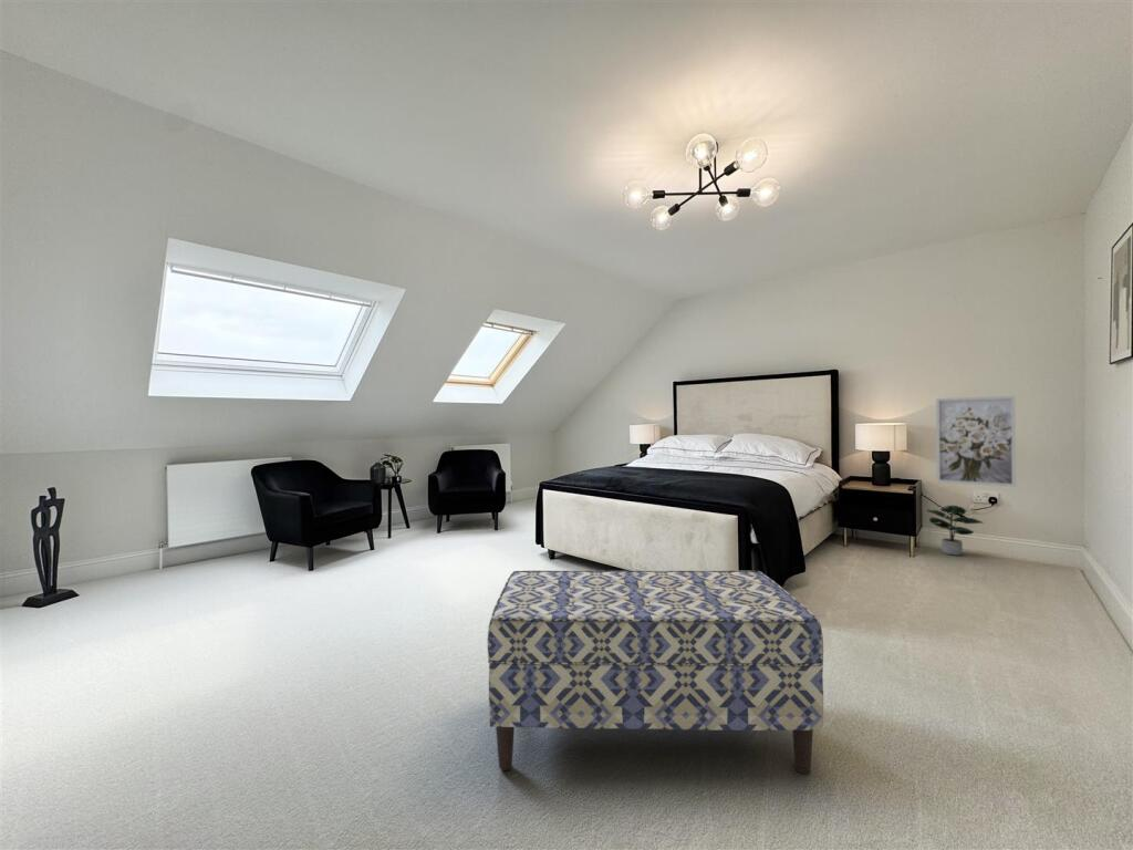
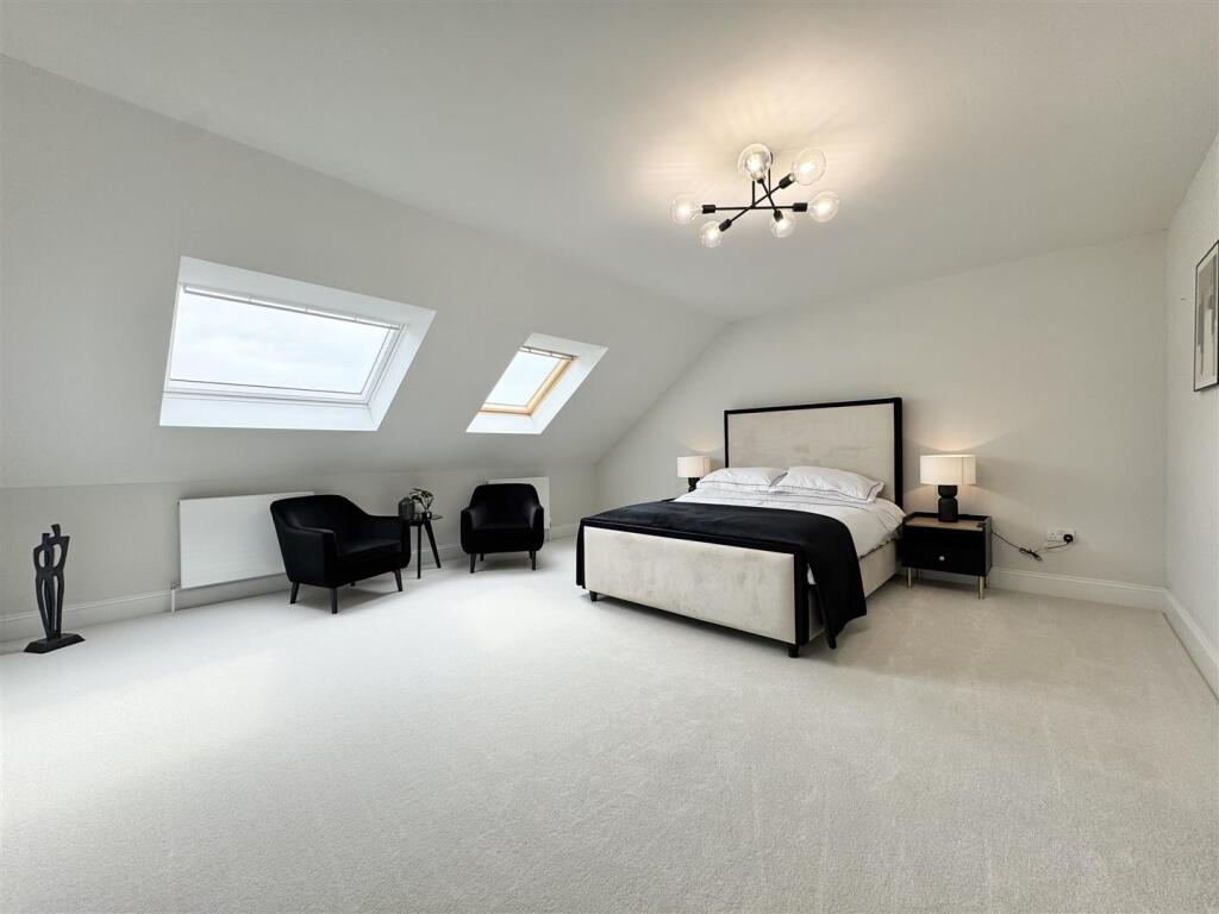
- potted plant [925,505,985,557]
- wall art [935,395,1017,488]
- bench [487,569,824,776]
